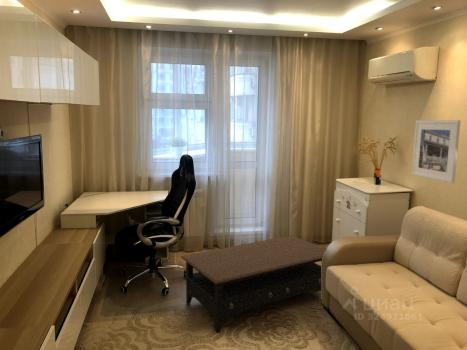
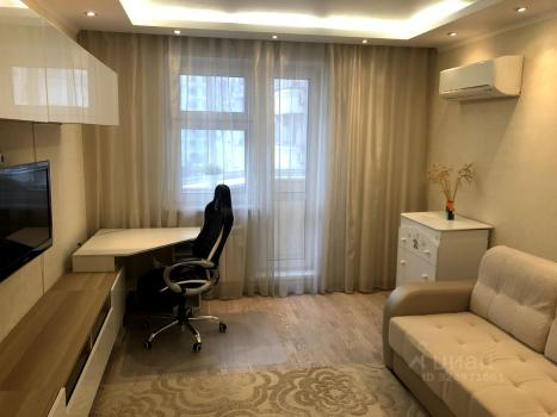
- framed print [411,119,462,184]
- coffee table [180,235,327,334]
